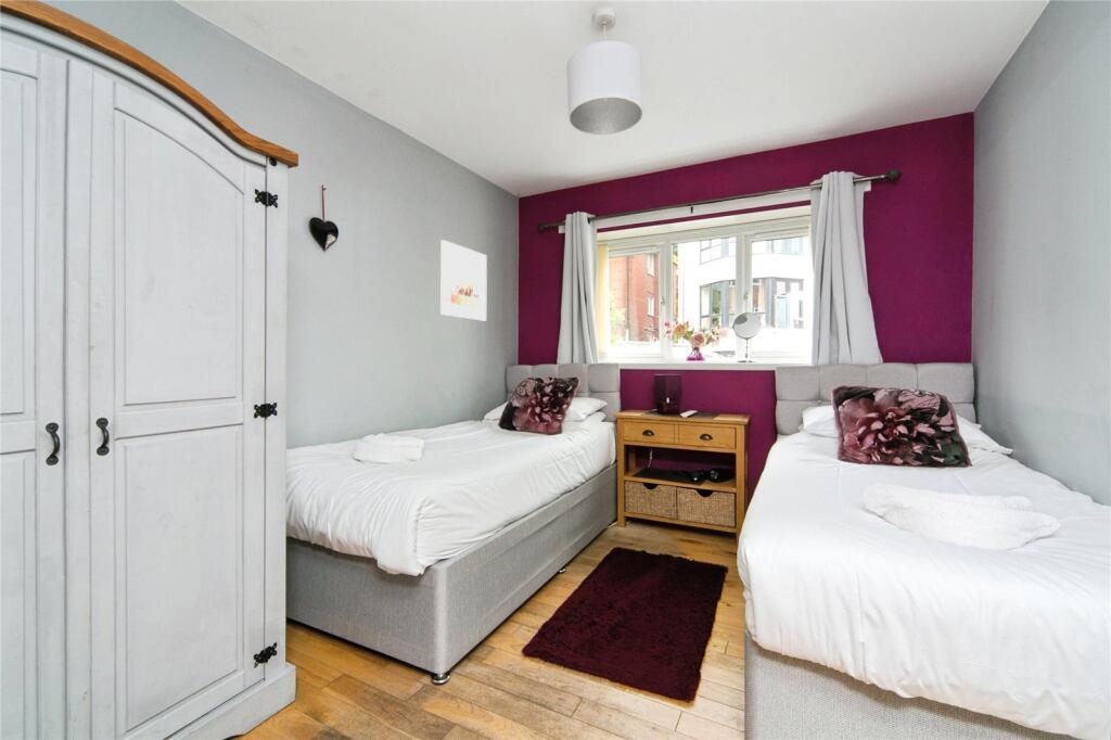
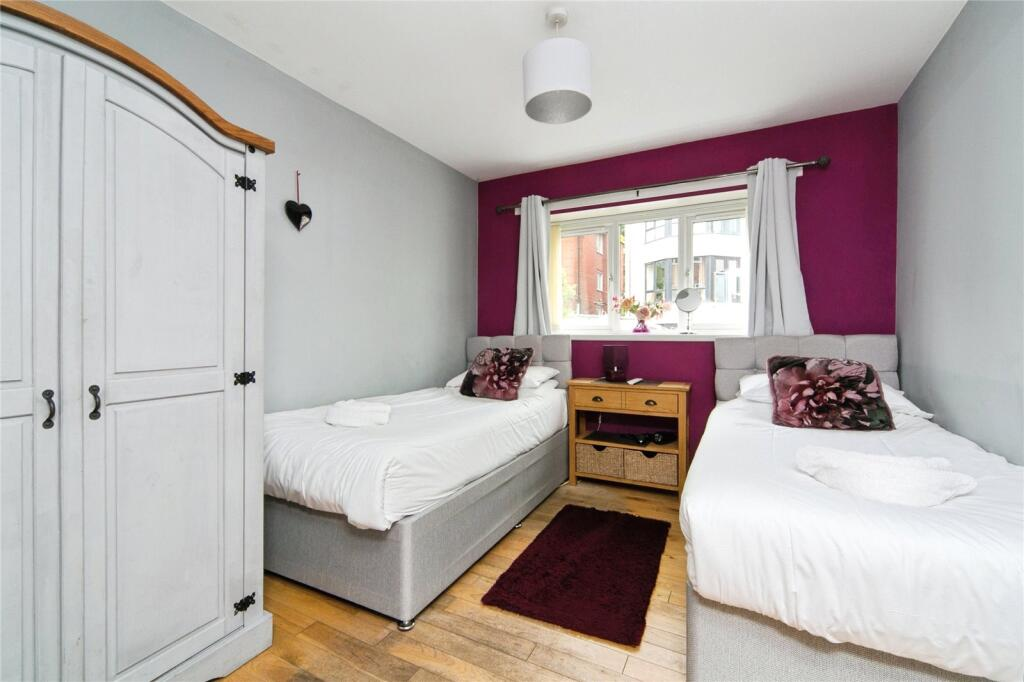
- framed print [439,239,488,322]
